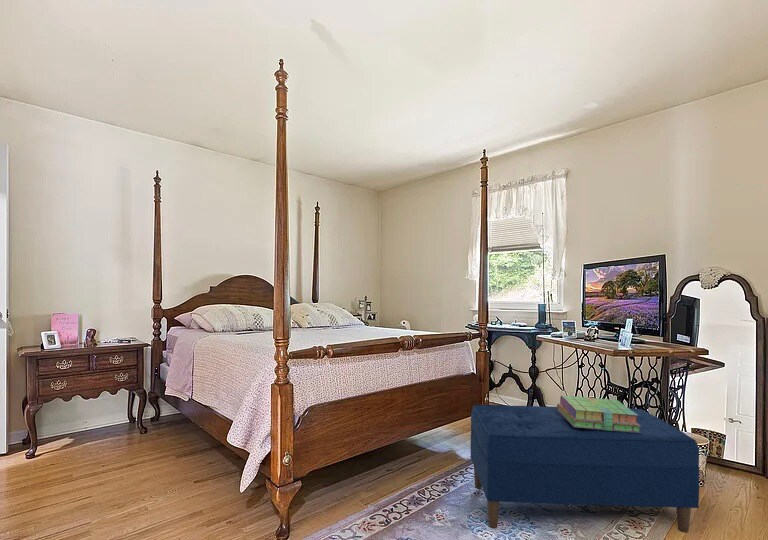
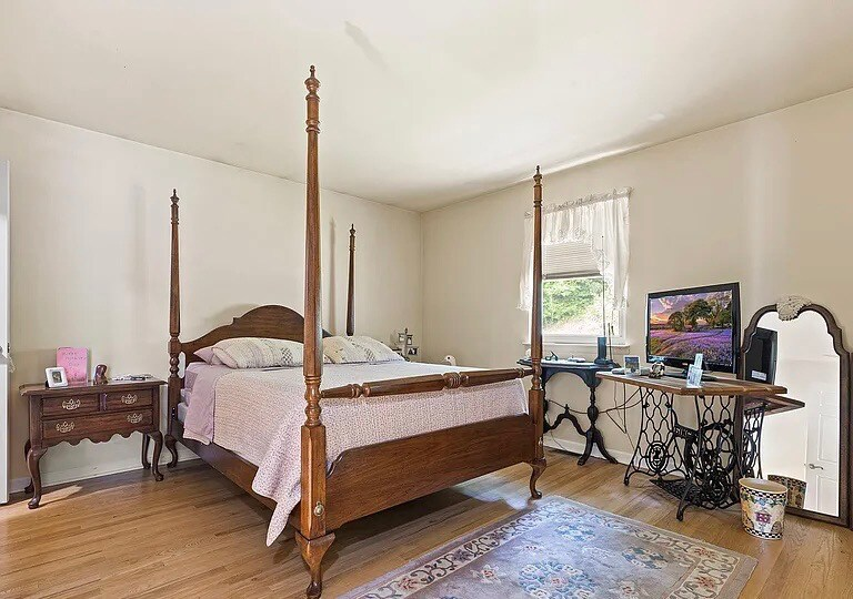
- stack of books [556,394,641,433]
- bench [470,404,701,534]
